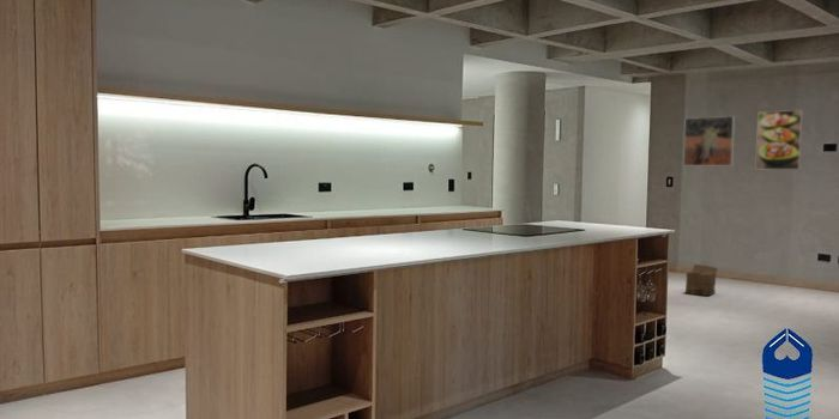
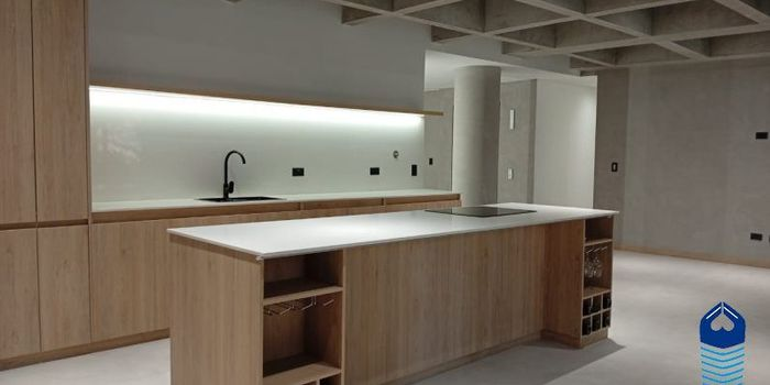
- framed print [754,109,804,171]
- cardboard box [684,263,719,297]
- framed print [682,115,736,166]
